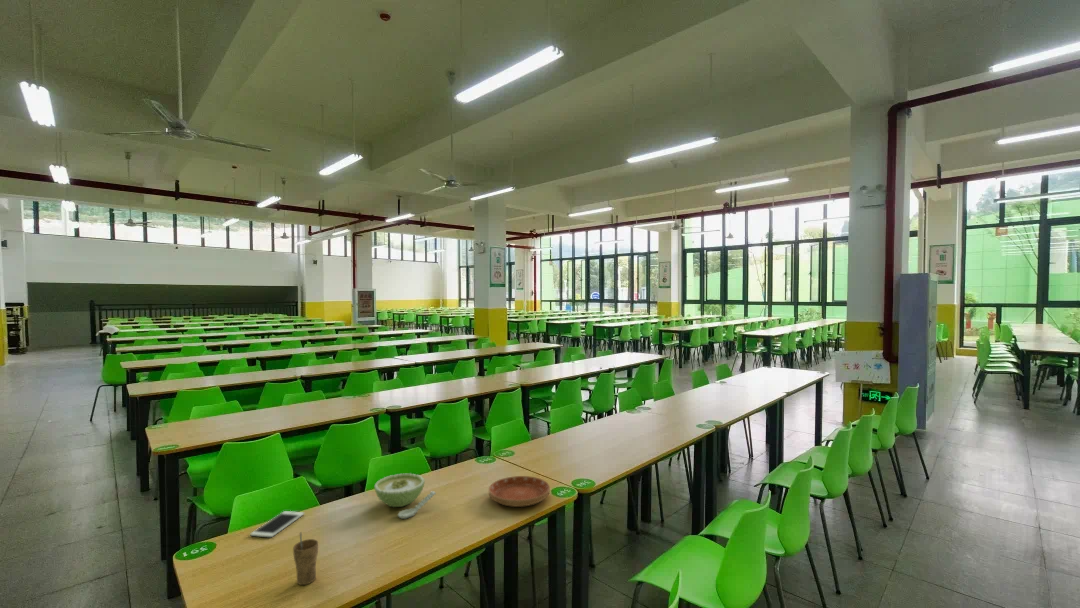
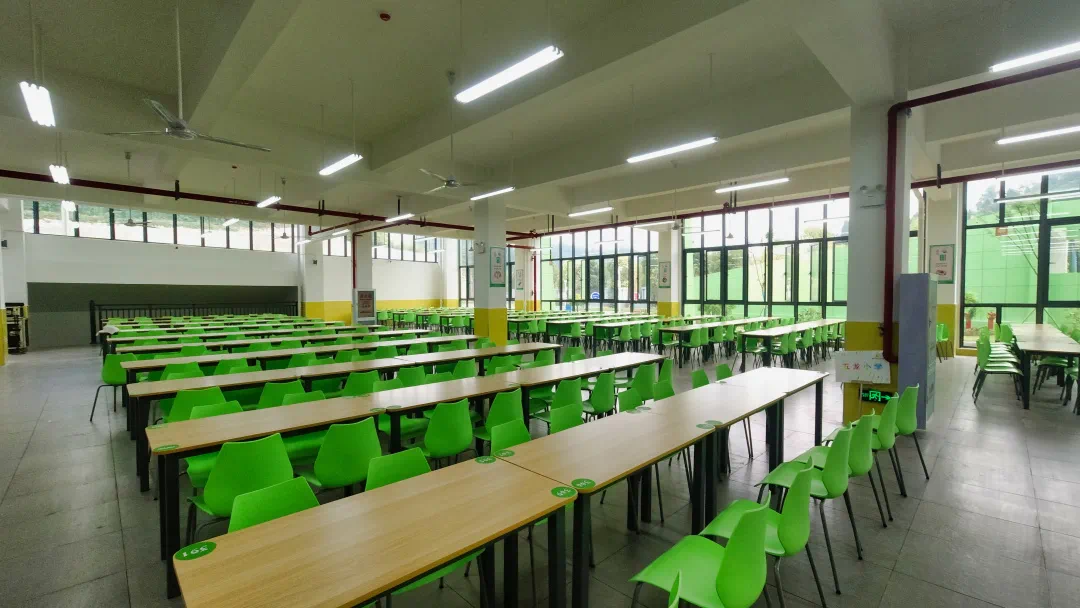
- saucer [488,475,551,508]
- frying pan [374,472,437,520]
- cup [292,532,319,586]
- cell phone [249,510,305,538]
